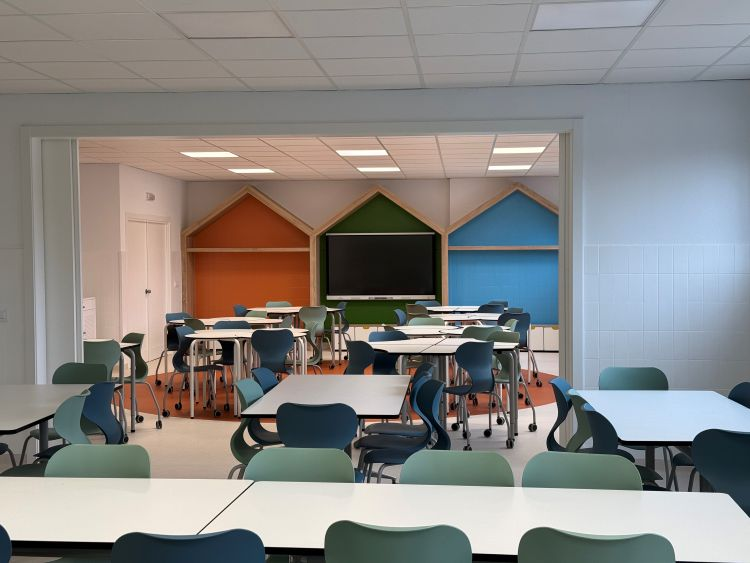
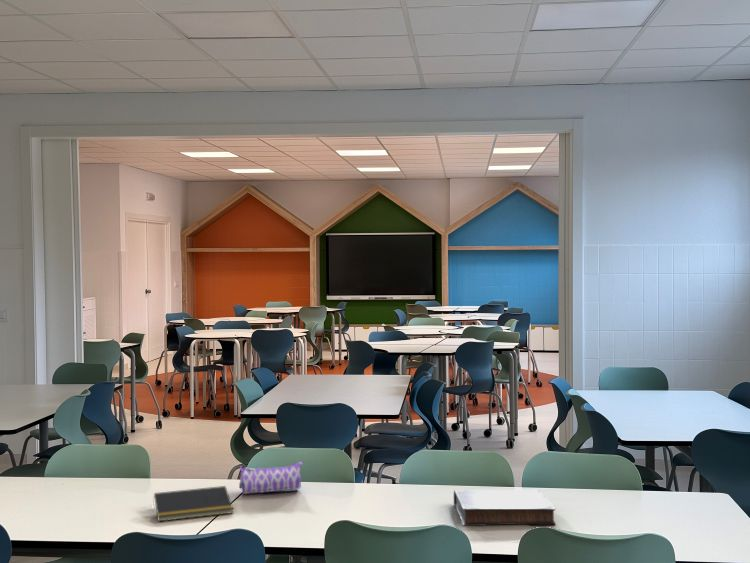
+ pencil case [238,461,303,495]
+ book [453,489,557,527]
+ notepad [152,485,235,523]
